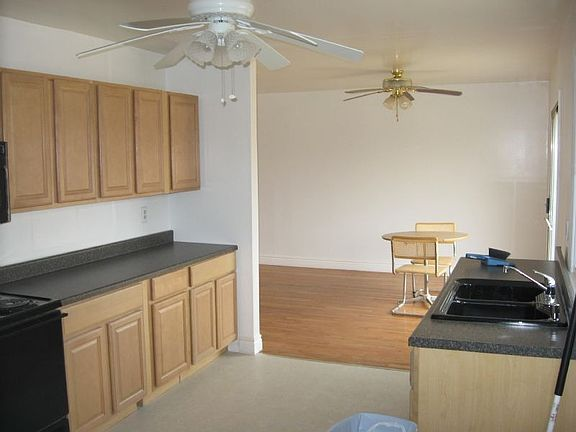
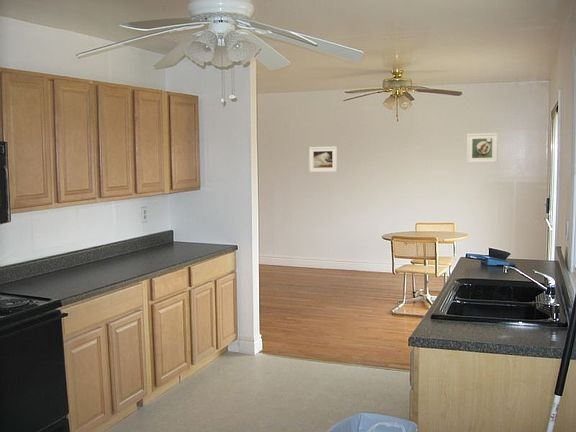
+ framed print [308,145,338,173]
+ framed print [466,132,499,164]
